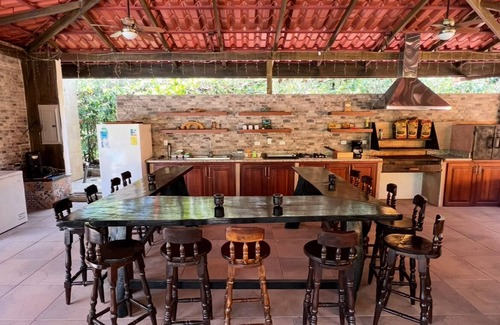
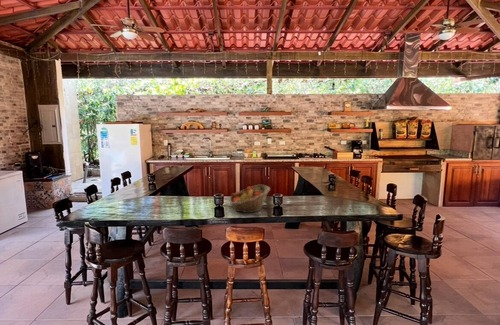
+ fruit basket [228,184,271,214]
